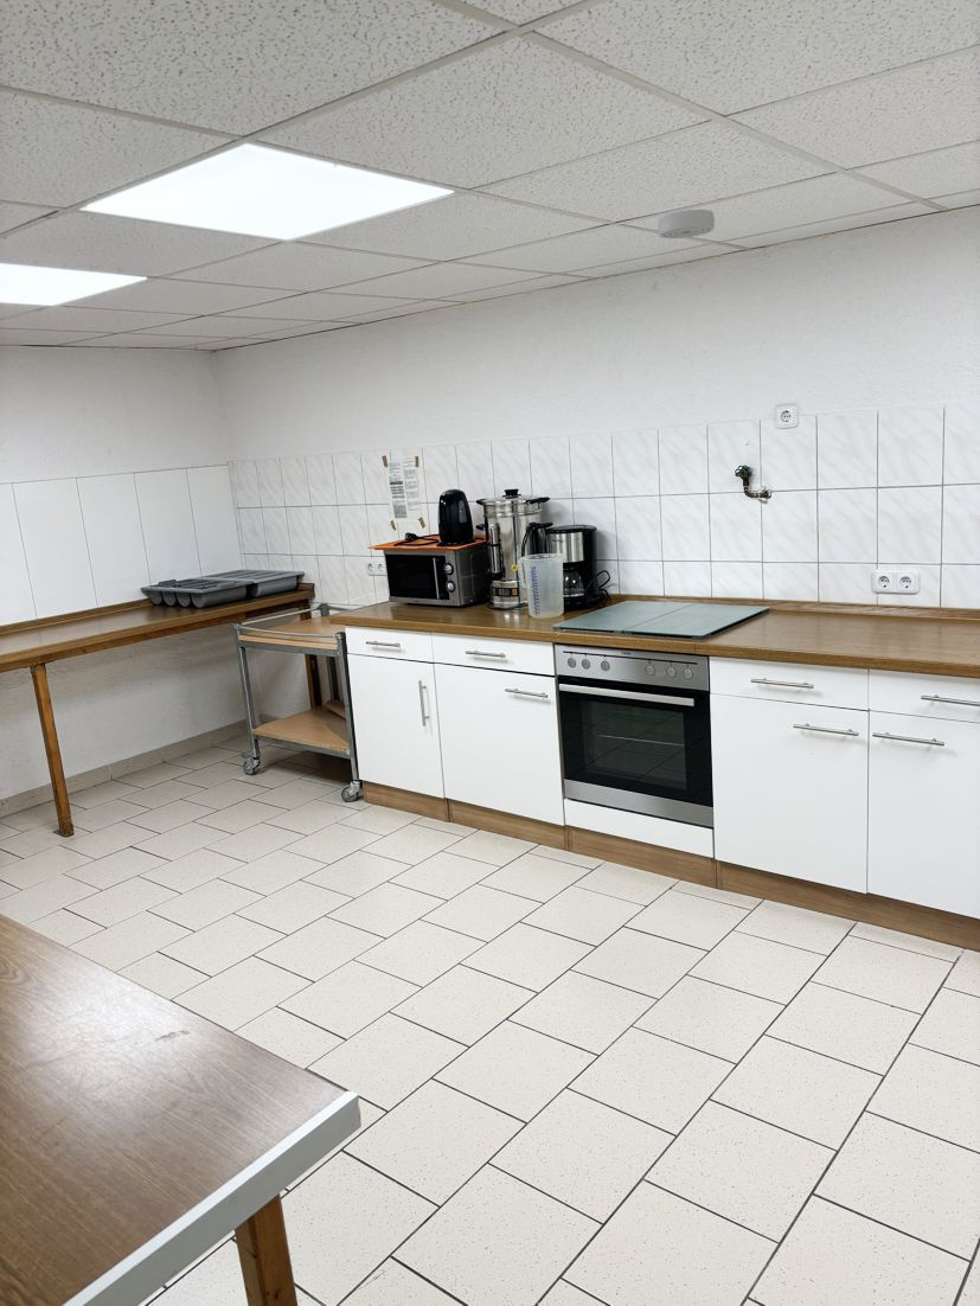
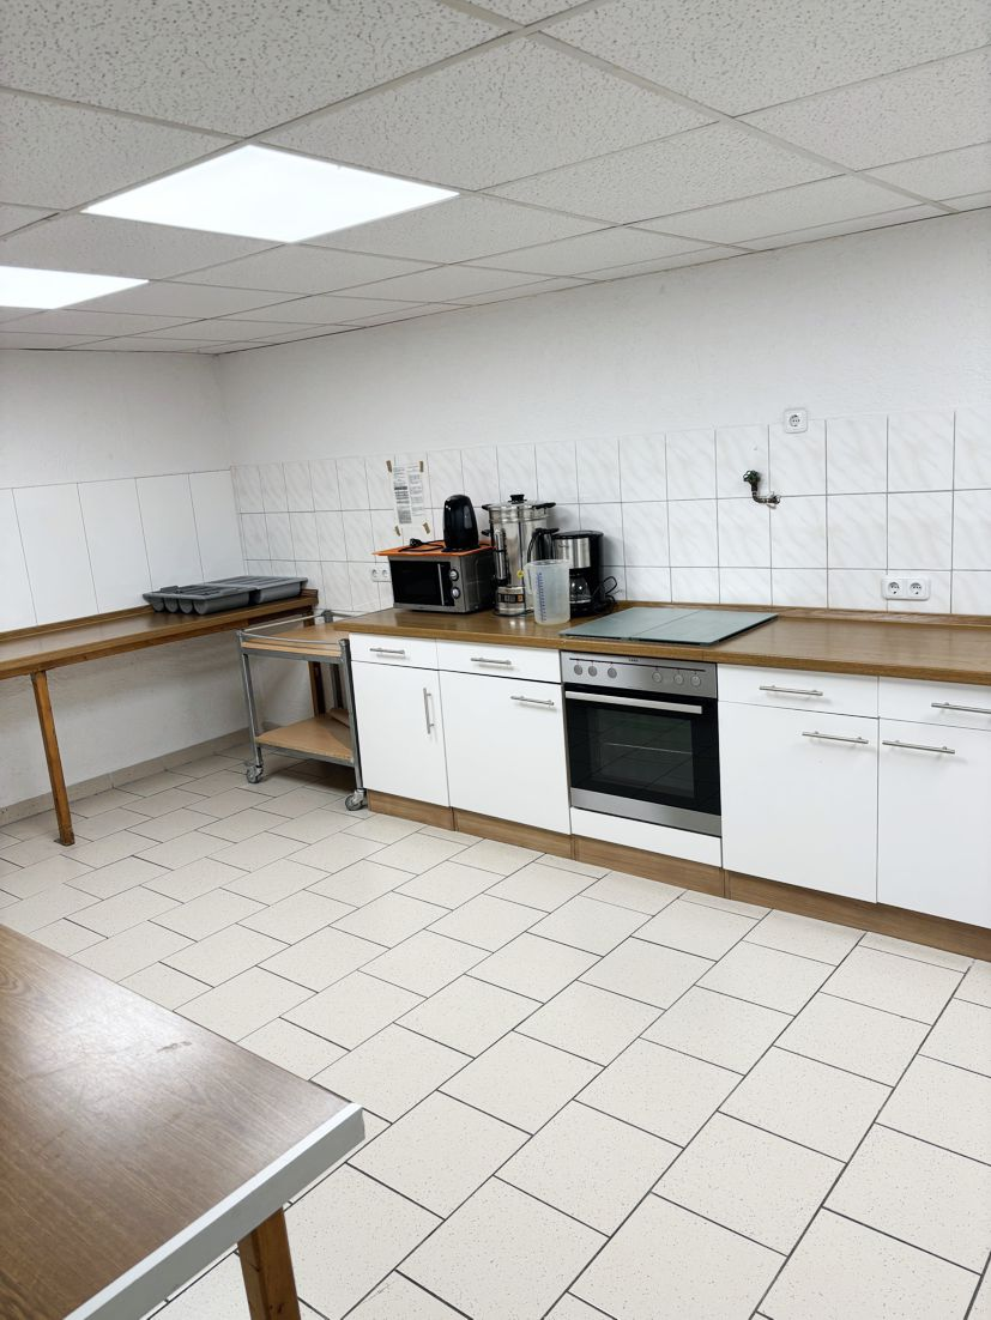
- smoke detector [656,209,716,239]
